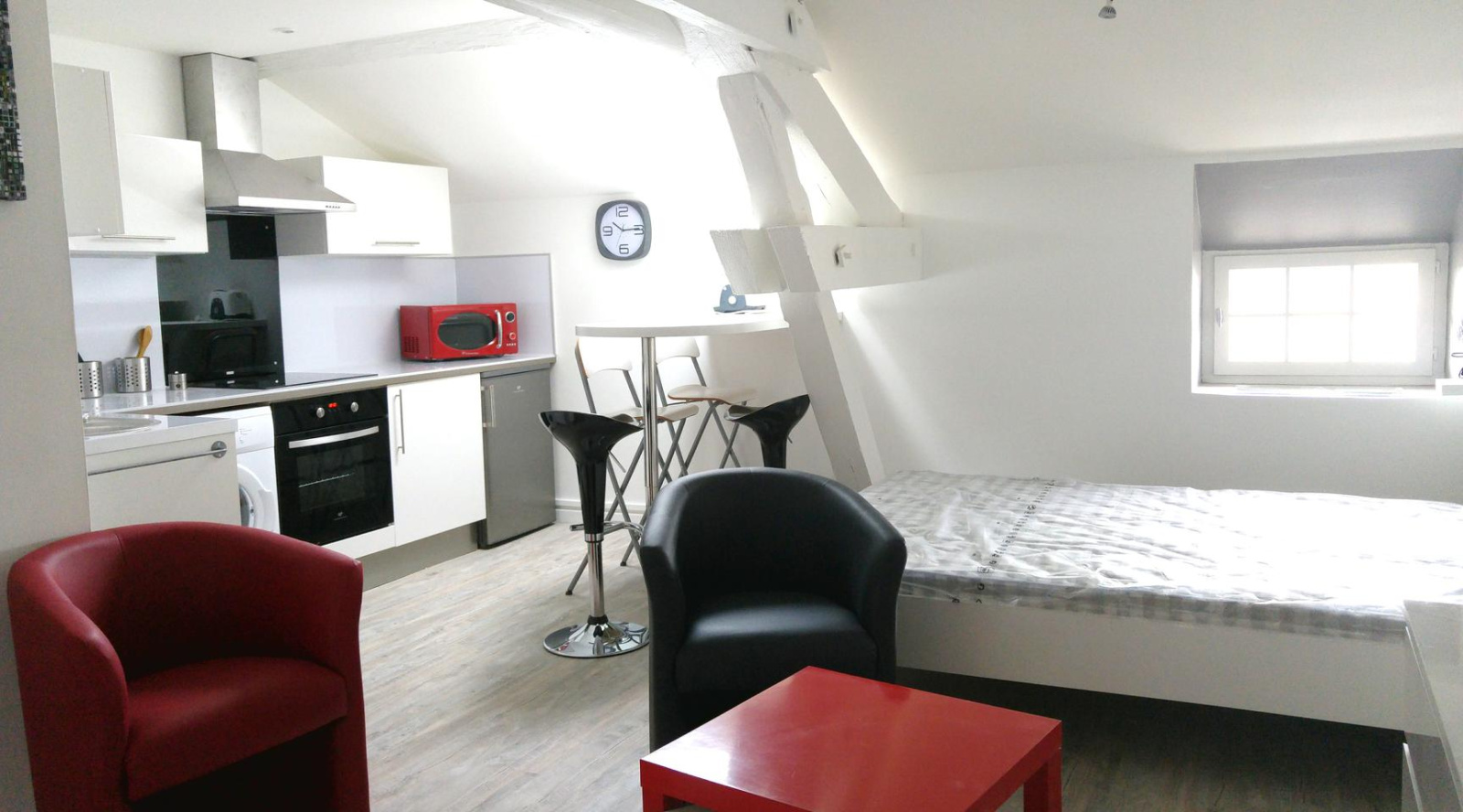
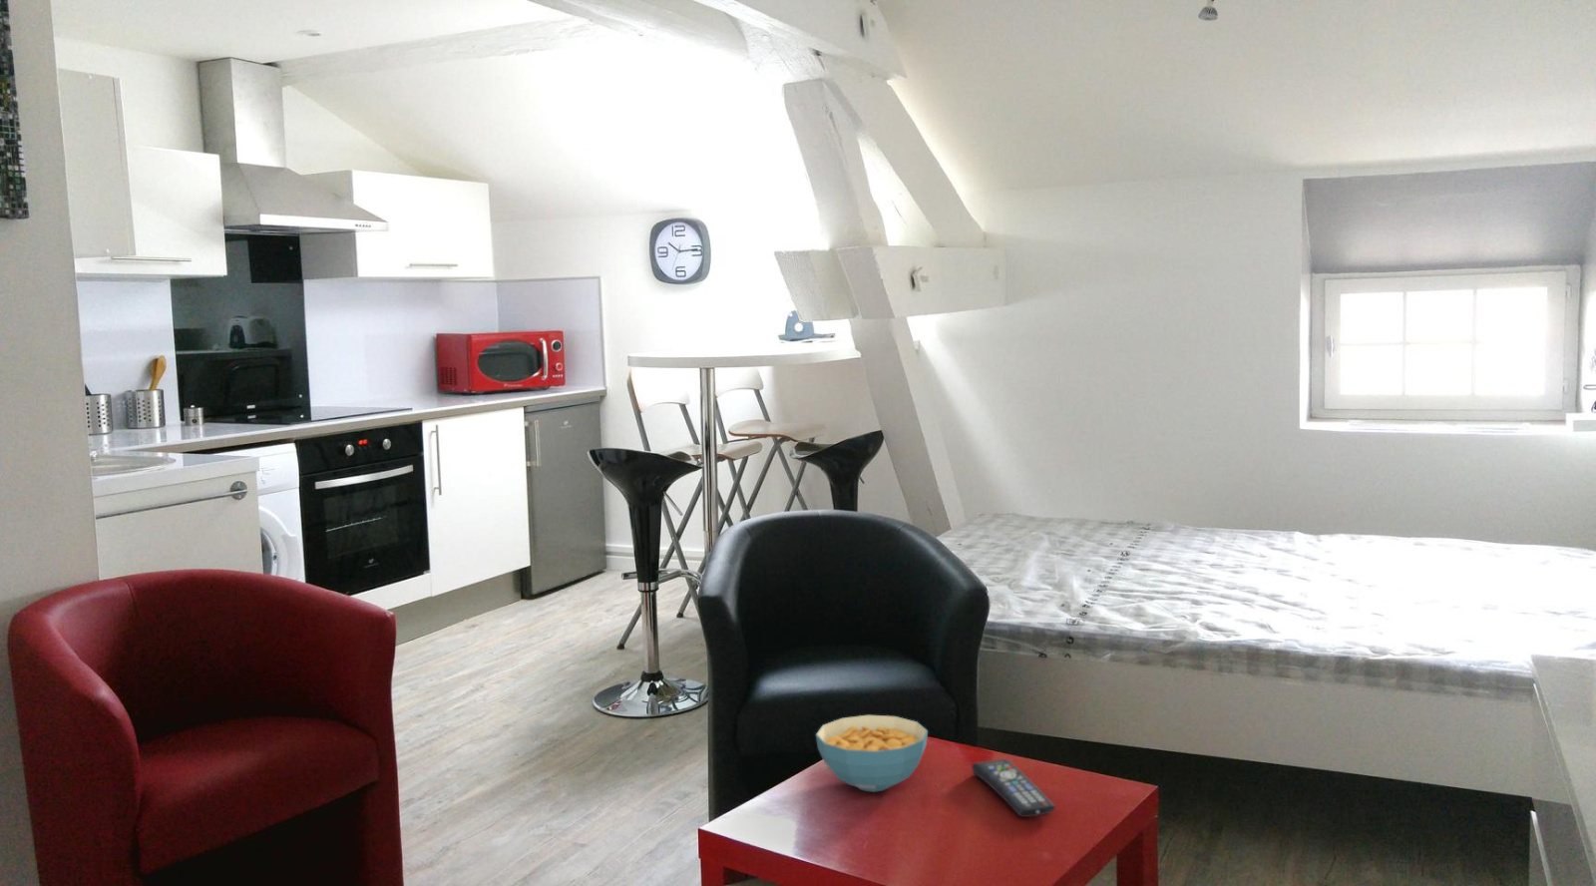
+ cereal bowl [815,715,928,793]
+ remote control [971,758,1056,818]
